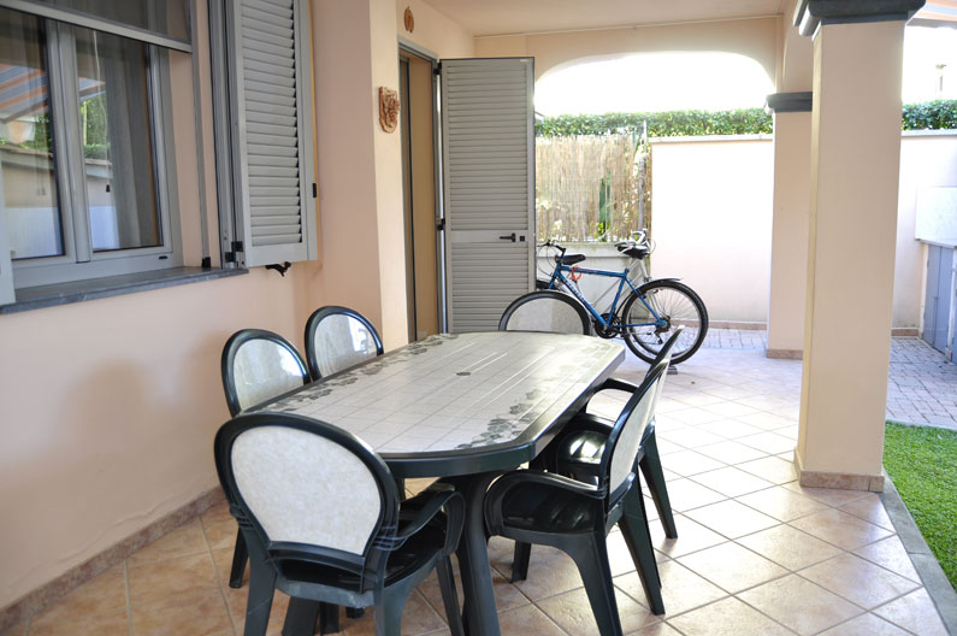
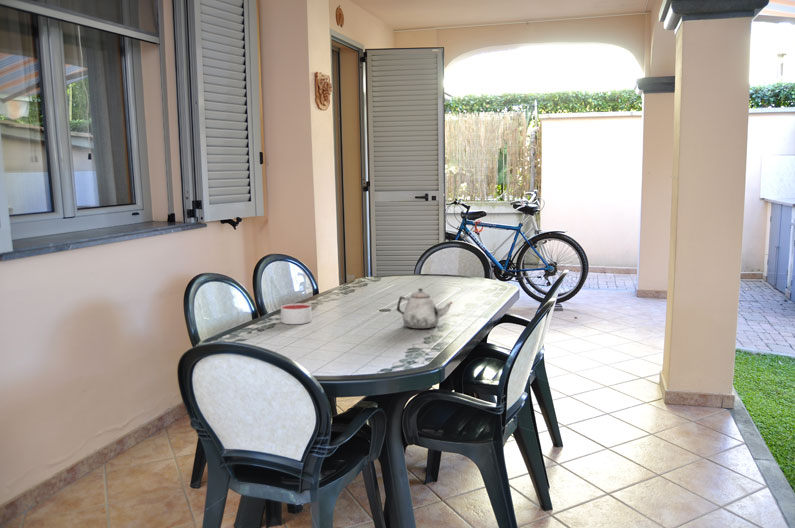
+ candle [280,302,313,325]
+ teapot [396,287,454,330]
